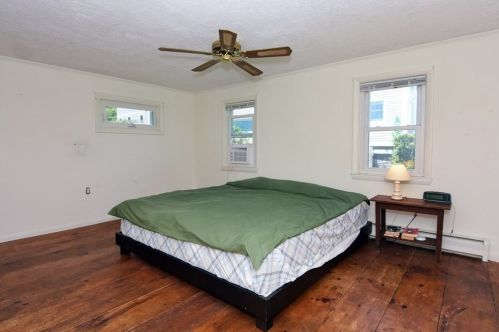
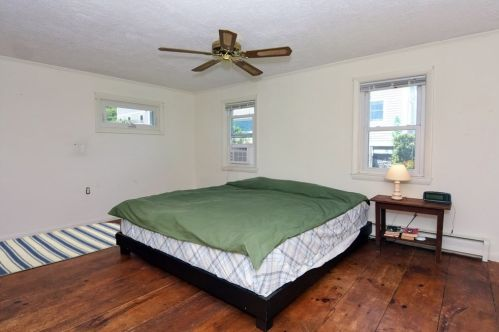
+ rug [0,221,121,277]
